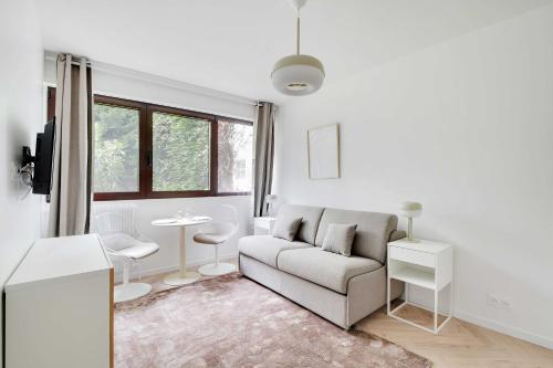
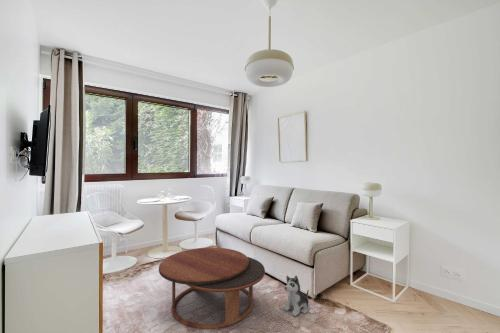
+ plush toy [282,274,310,317]
+ coffee table [158,247,266,330]
